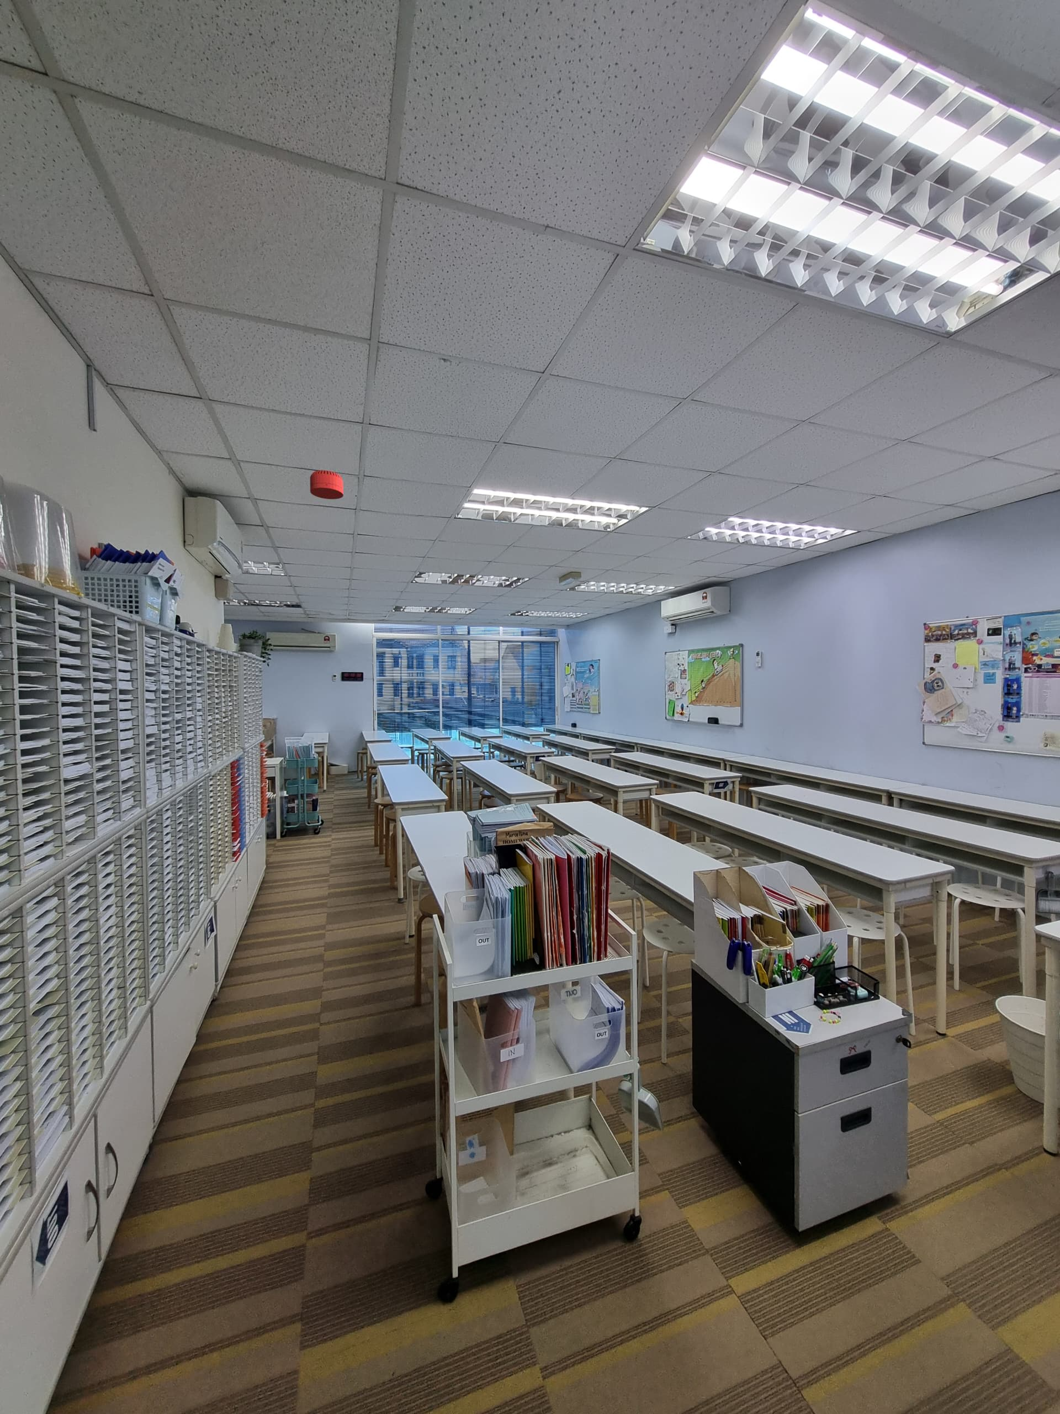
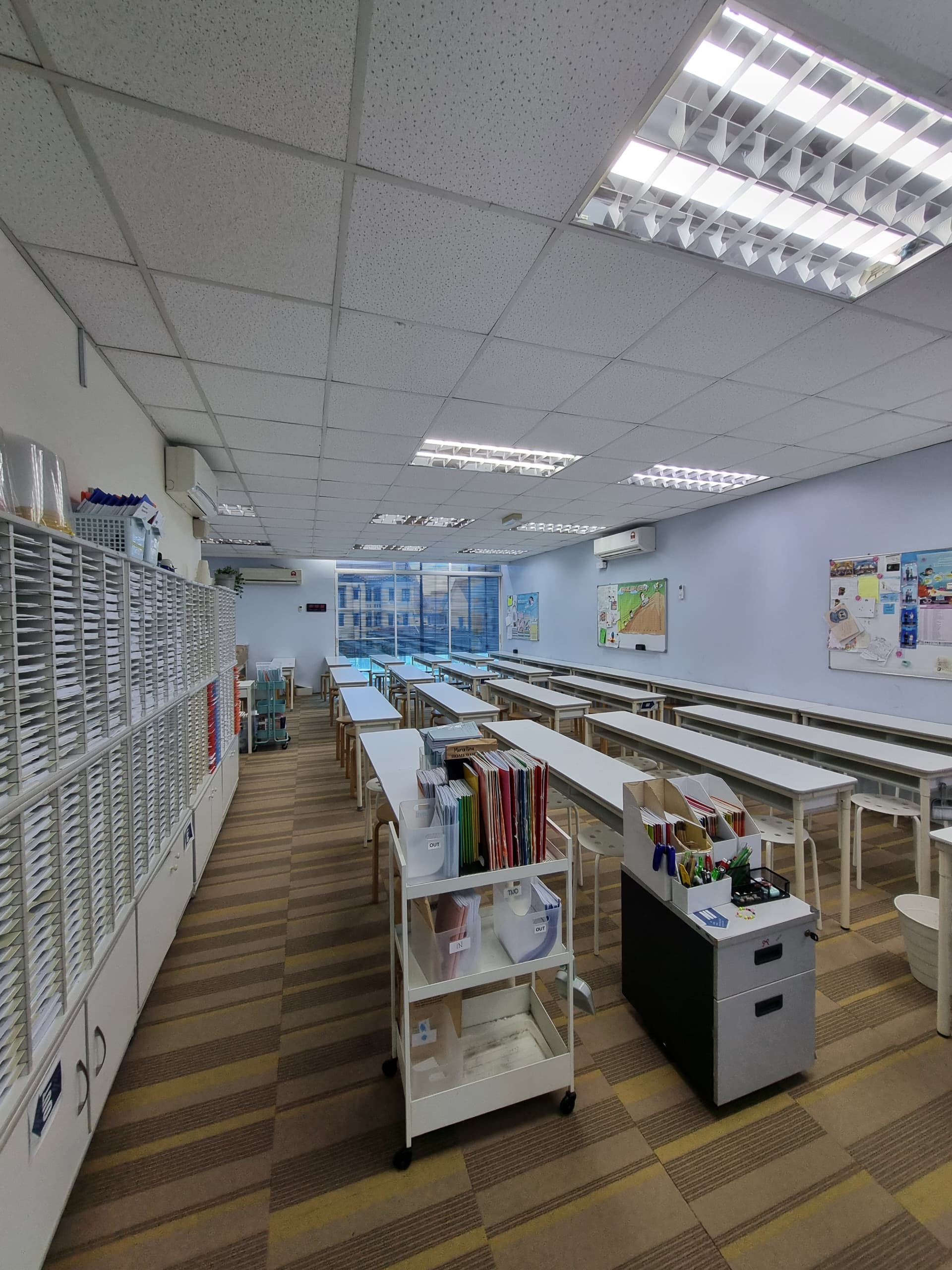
- smoke detector [310,470,344,500]
